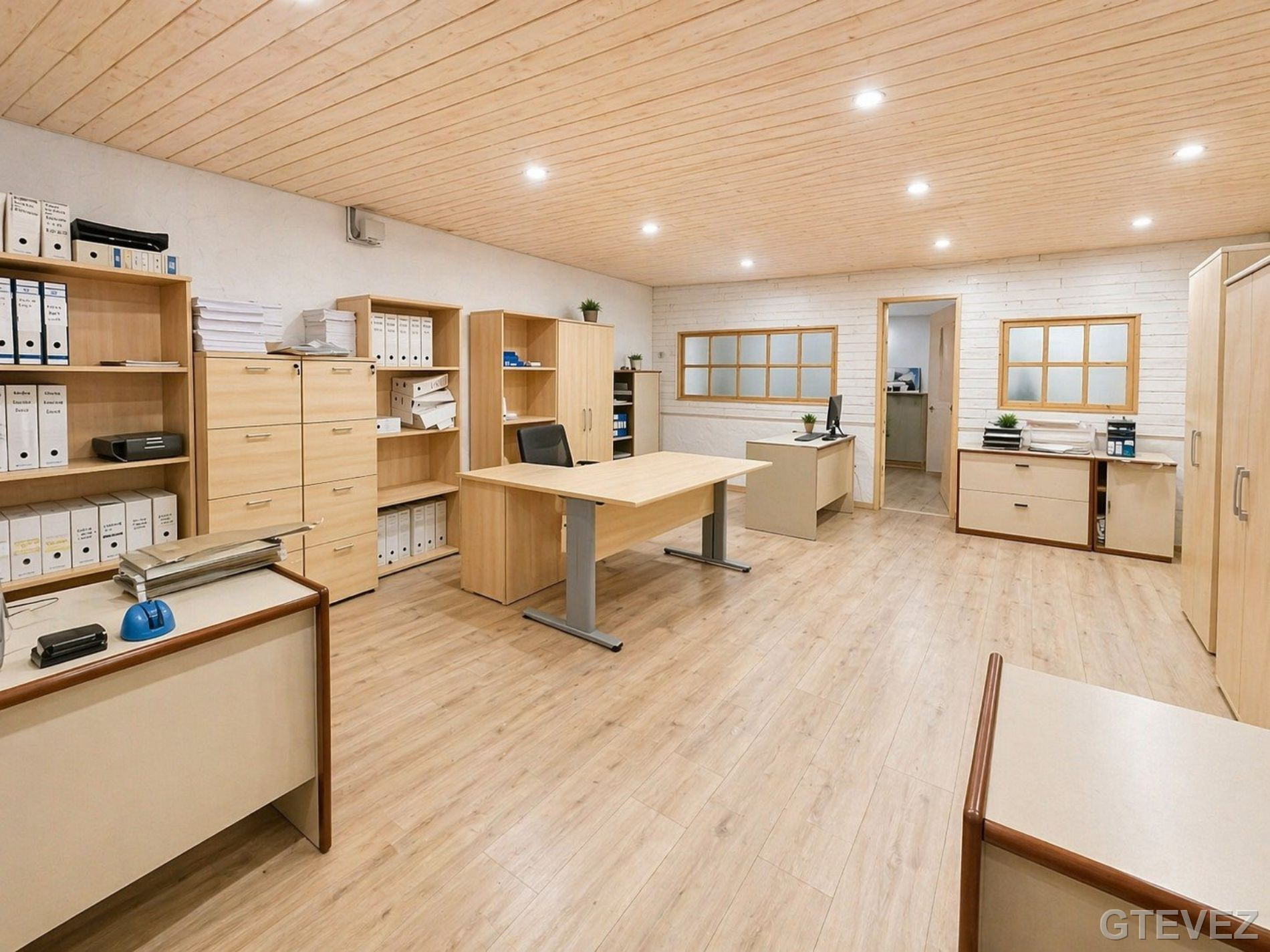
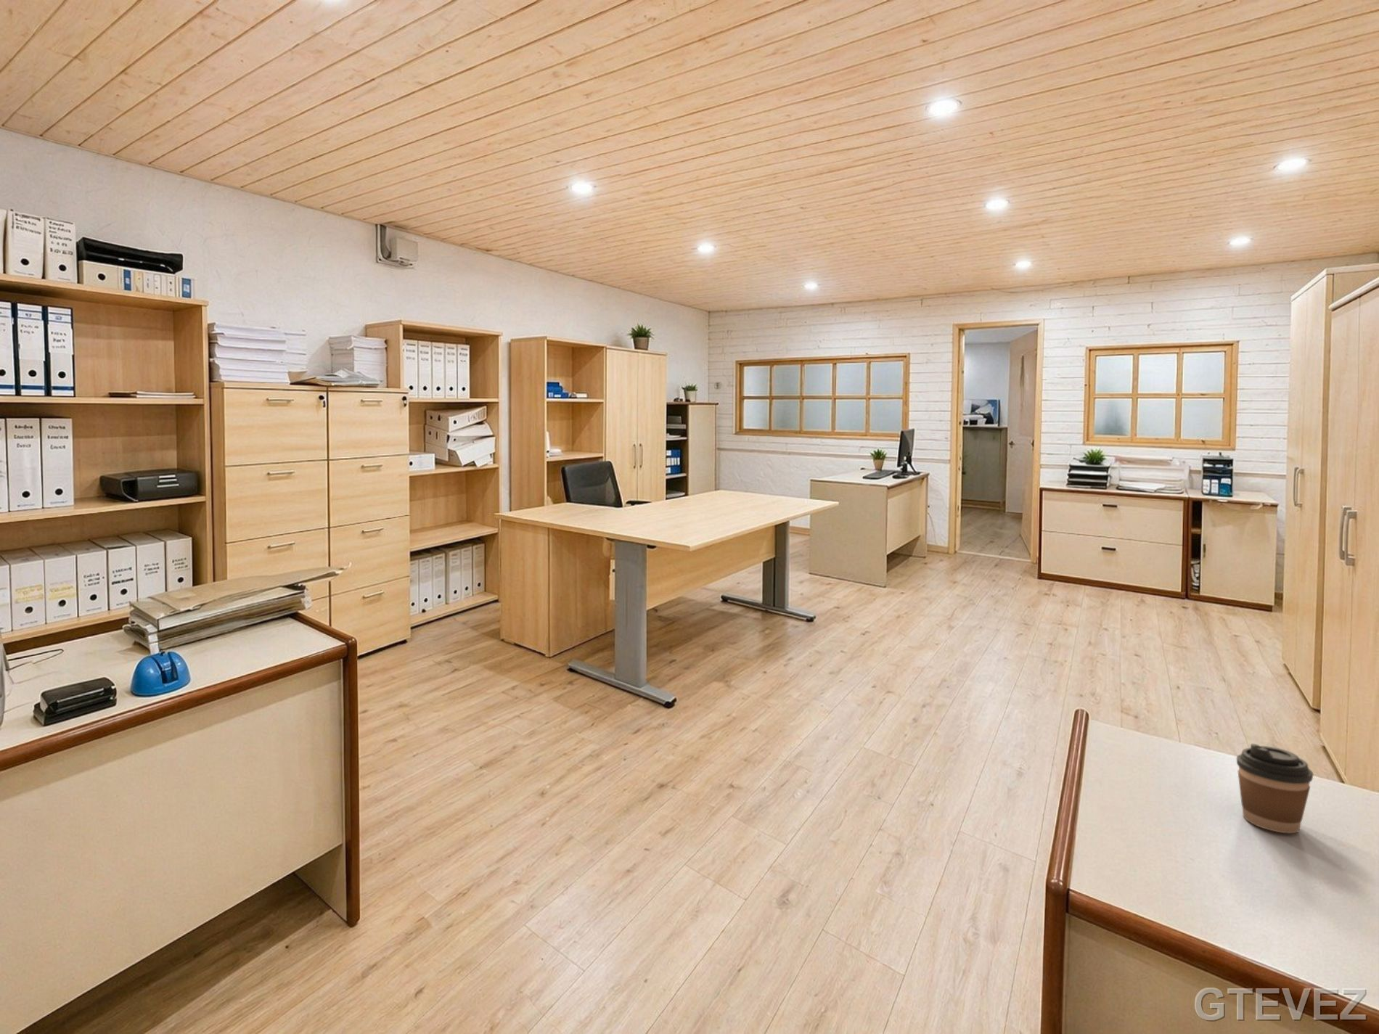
+ coffee cup [1236,743,1314,834]
